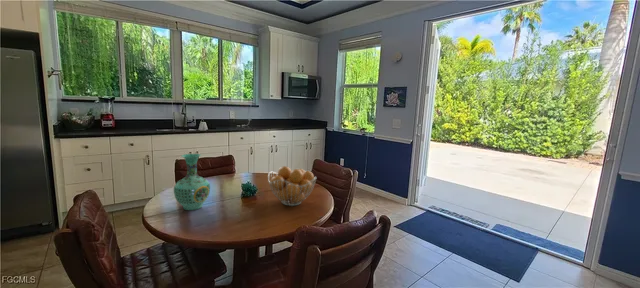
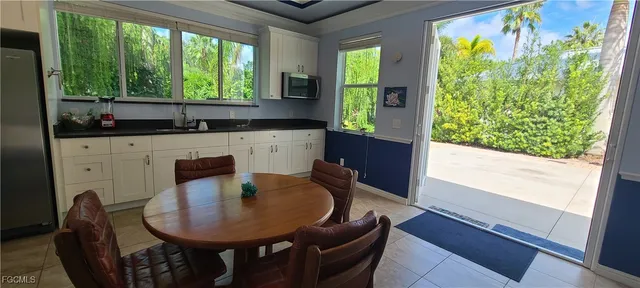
- fruit basket [267,165,317,207]
- vase [173,153,211,211]
